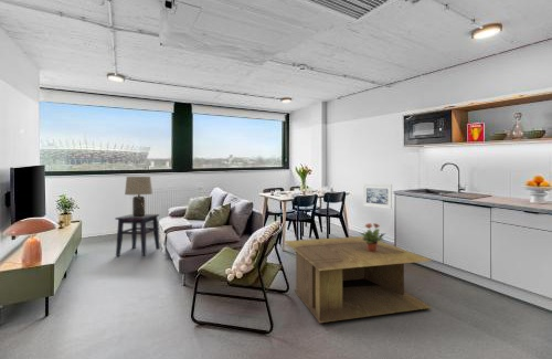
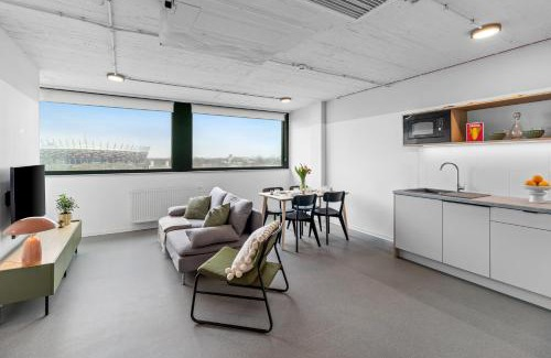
- lamp [124,176,153,217]
- potted plant [359,222,386,252]
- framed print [362,183,393,210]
- side table [114,213,161,257]
- coffee table [283,235,434,324]
